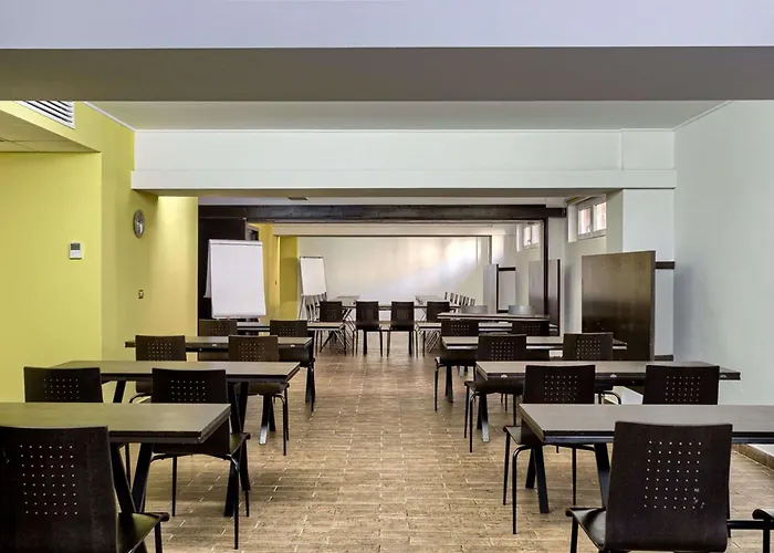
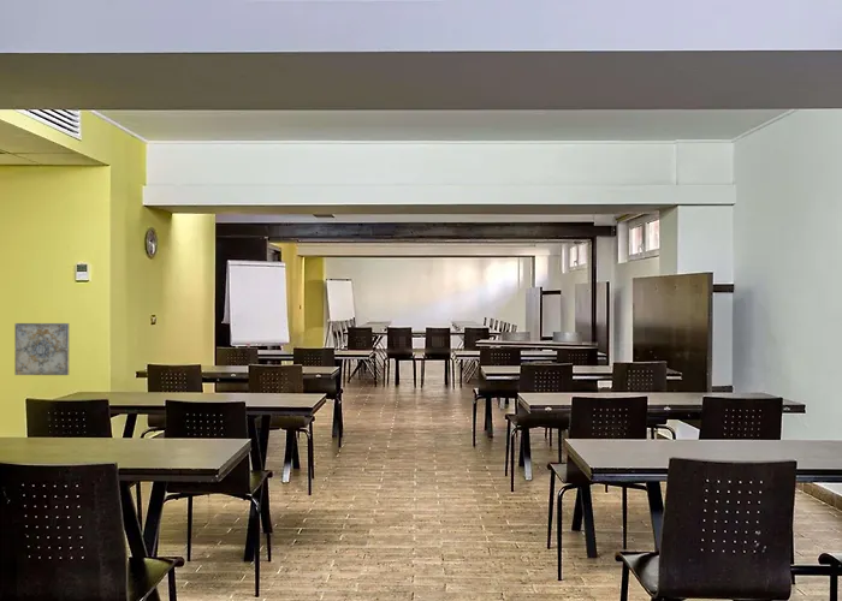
+ wall art [13,322,70,376]
